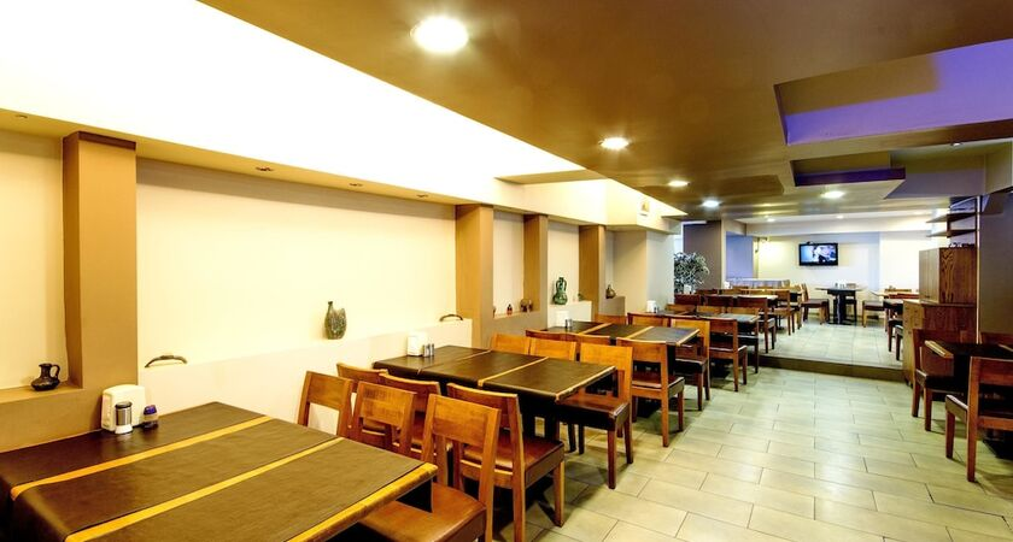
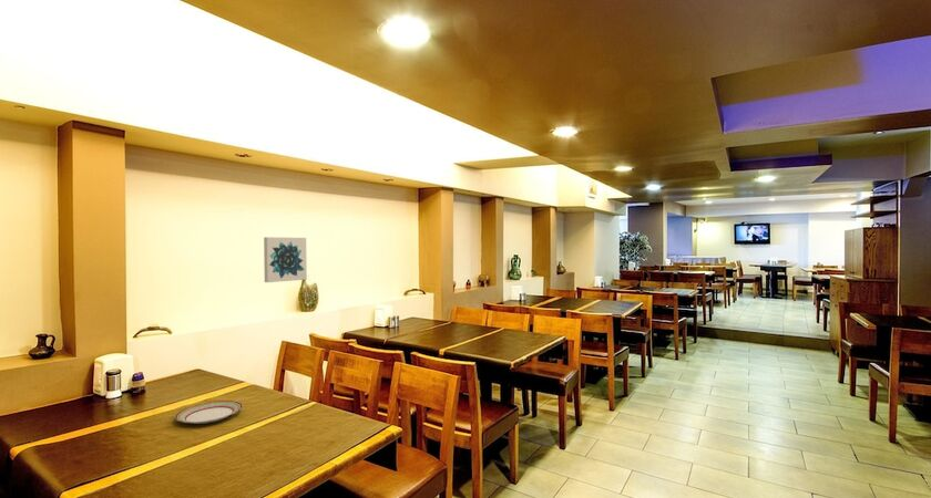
+ wall art [263,236,308,283]
+ plate [174,400,244,425]
